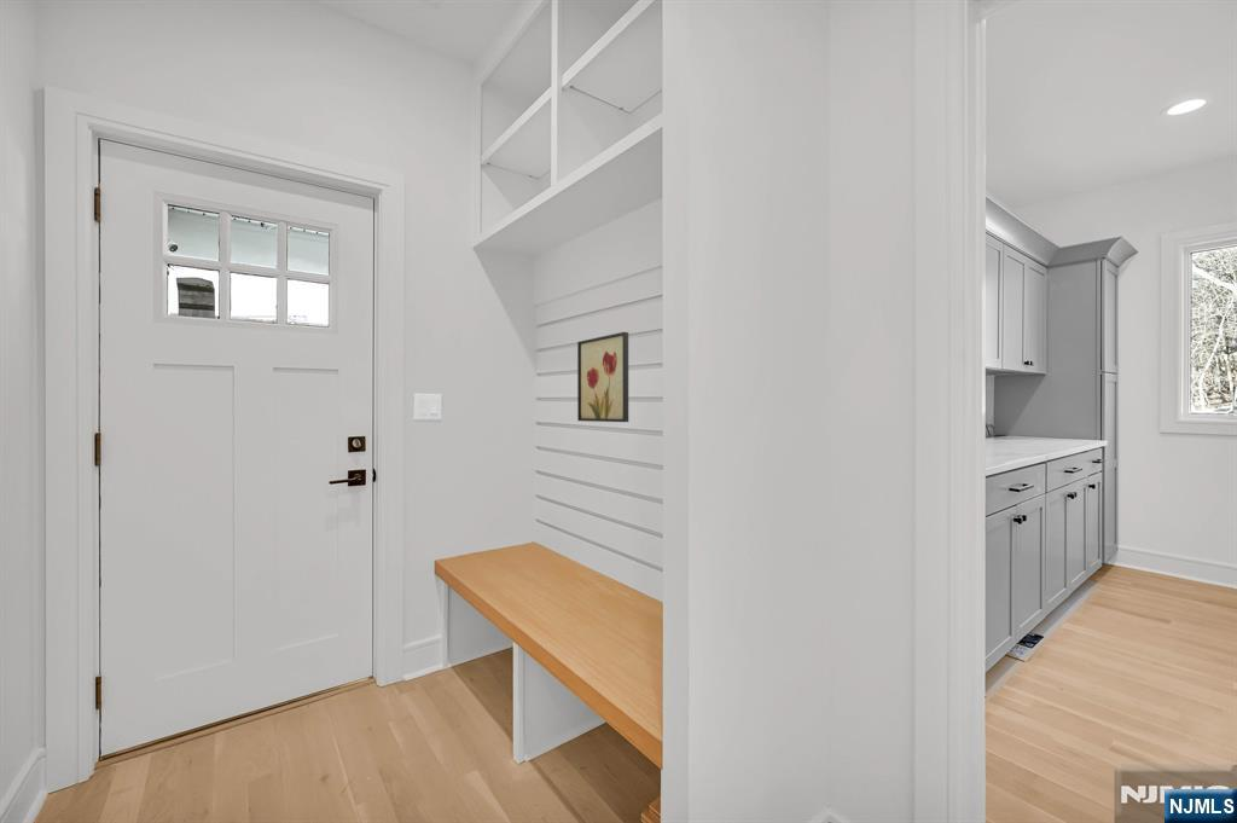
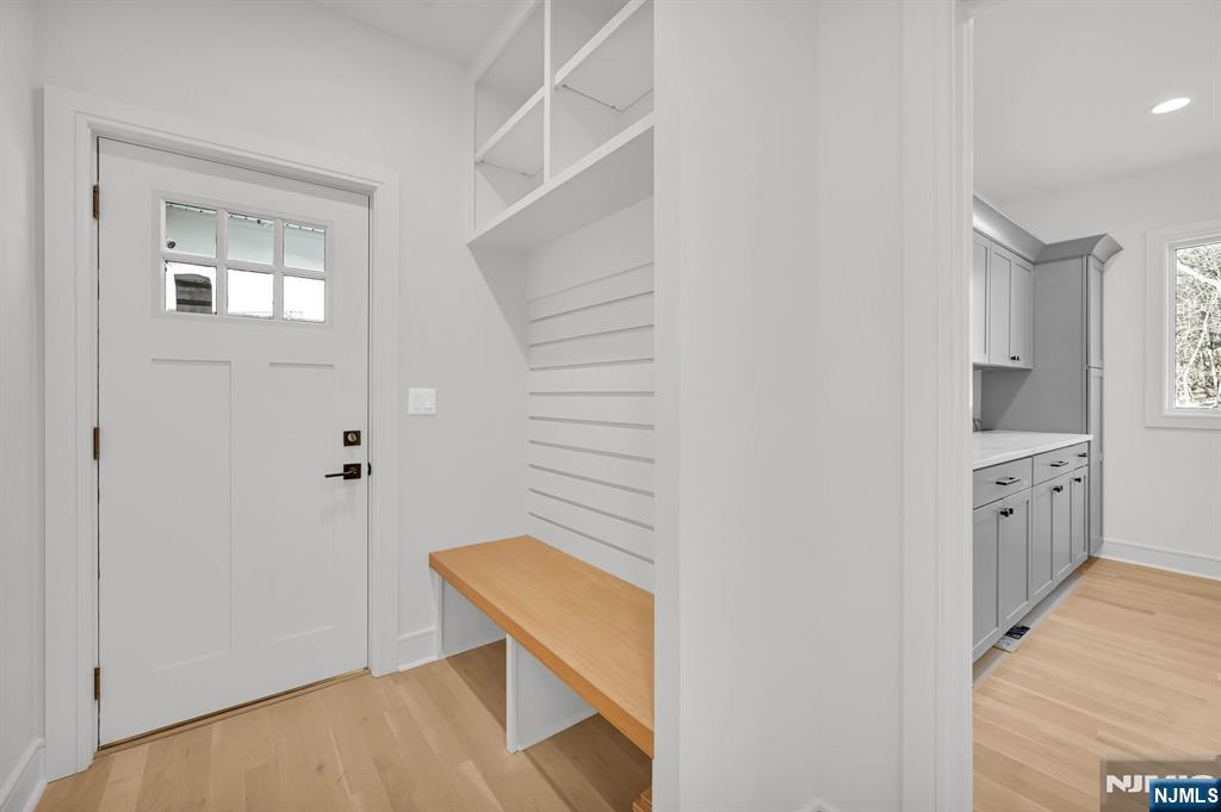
- wall art [576,331,629,423]
